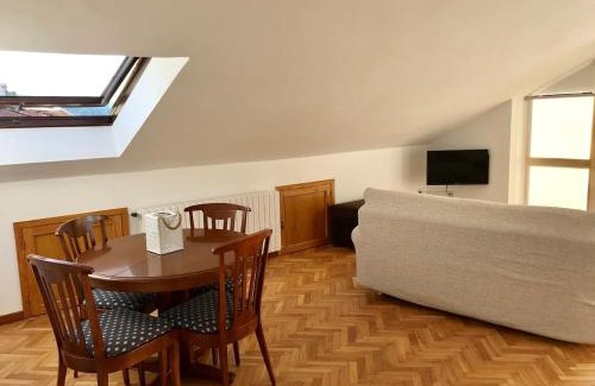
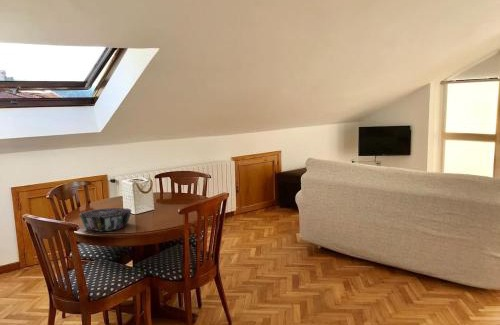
+ decorative bowl [78,207,133,232]
